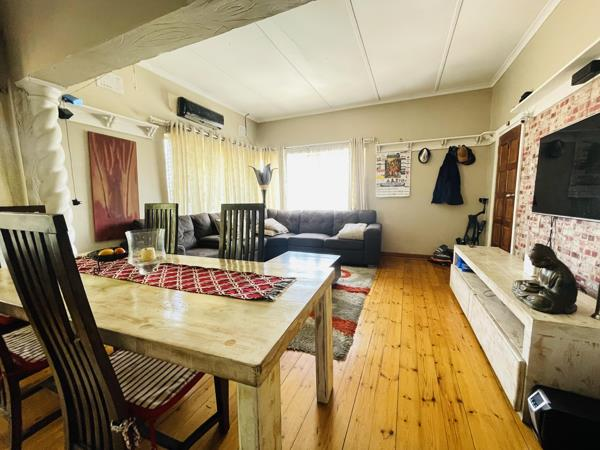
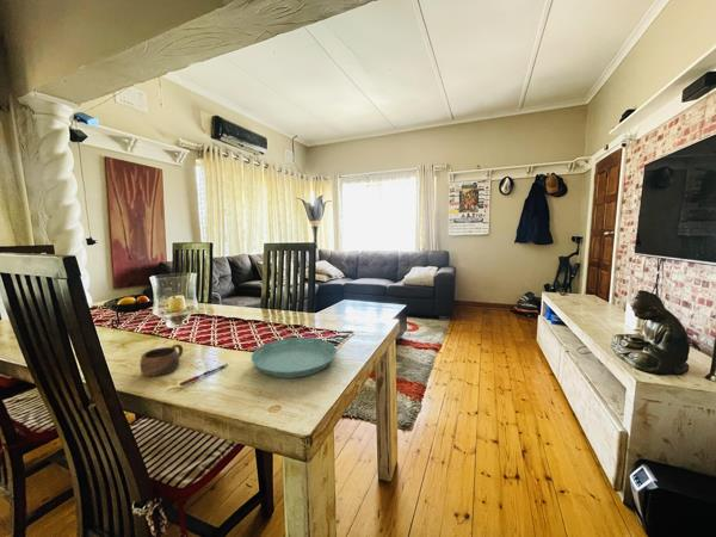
+ pen [178,363,229,387]
+ cup [138,342,184,377]
+ saucer [251,337,338,379]
